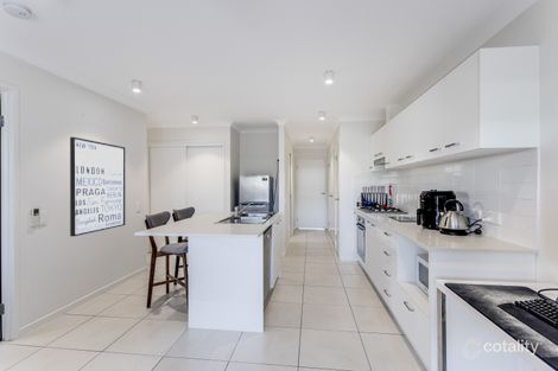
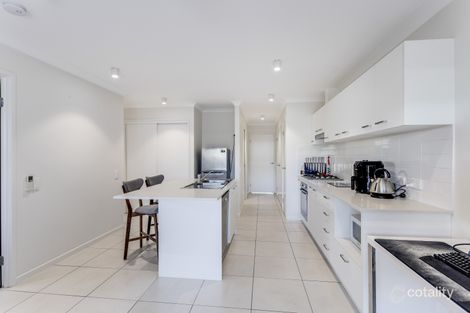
- wall art [69,136,126,237]
